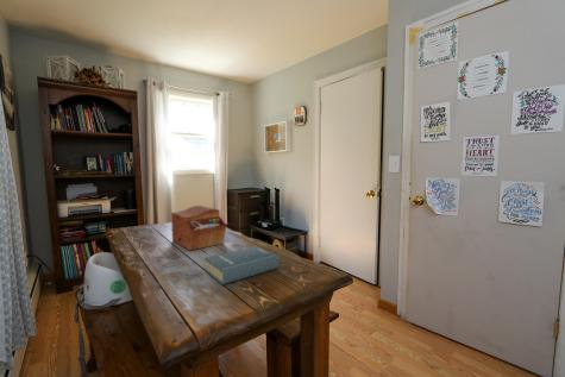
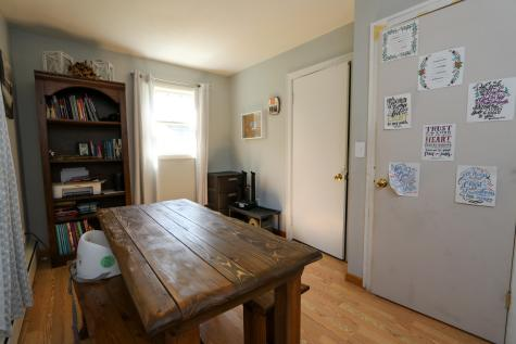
- sewing box [170,205,227,252]
- hardback book [203,245,280,285]
